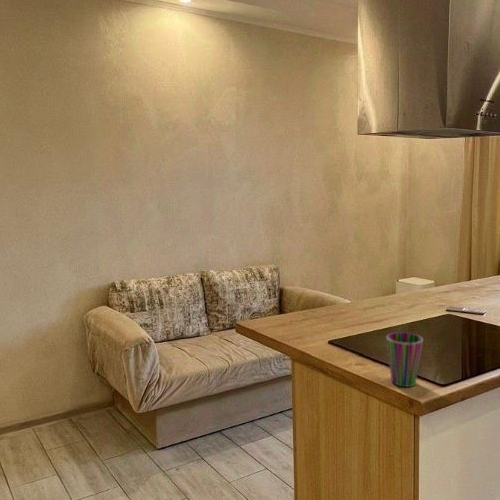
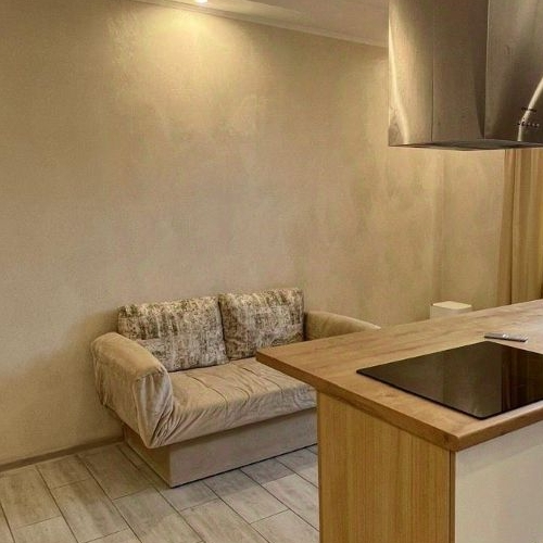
- cup [385,331,424,388]
